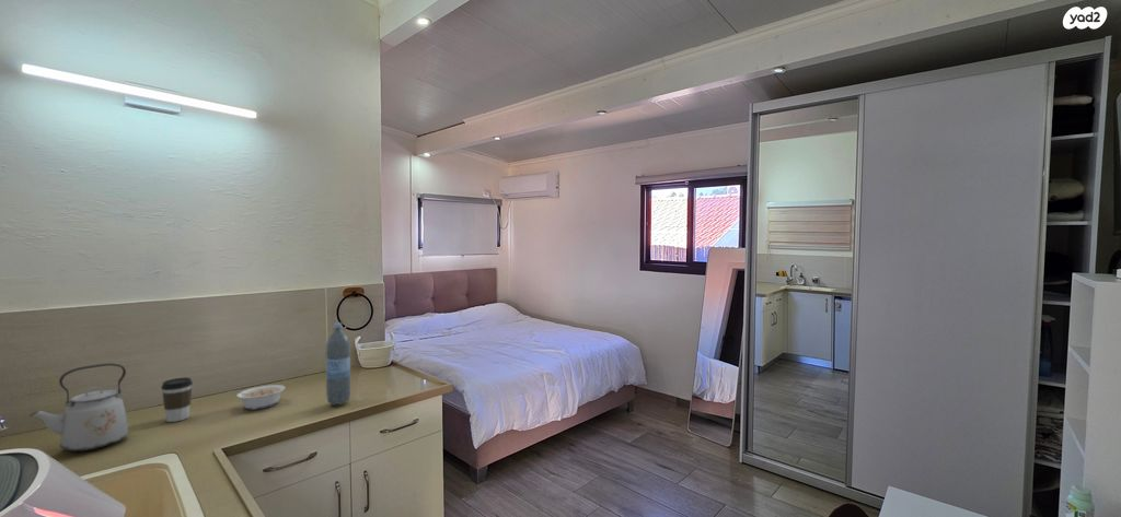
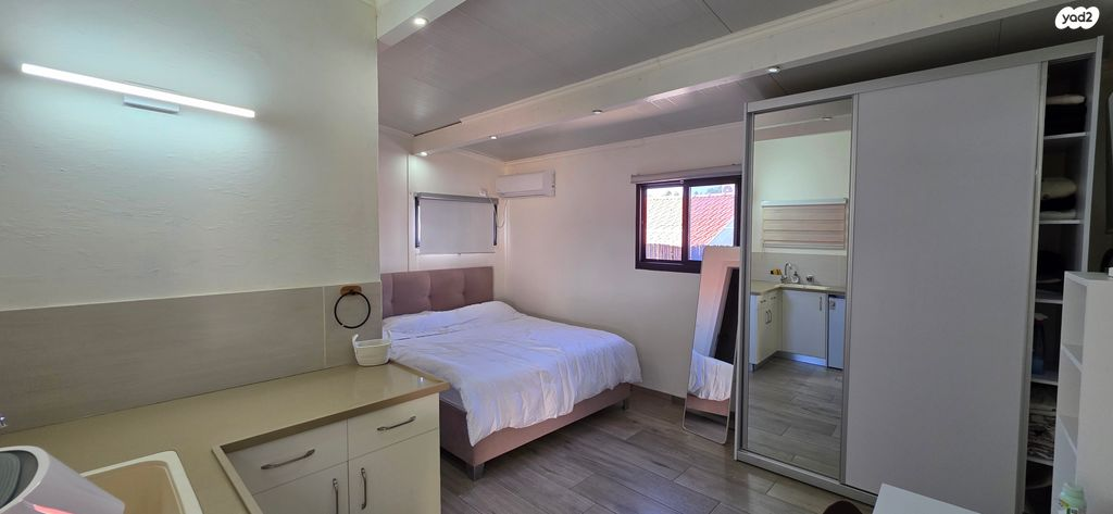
- water bottle [325,321,351,407]
- kettle [28,362,129,453]
- legume [228,384,286,411]
- coffee cup [160,376,194,423]
